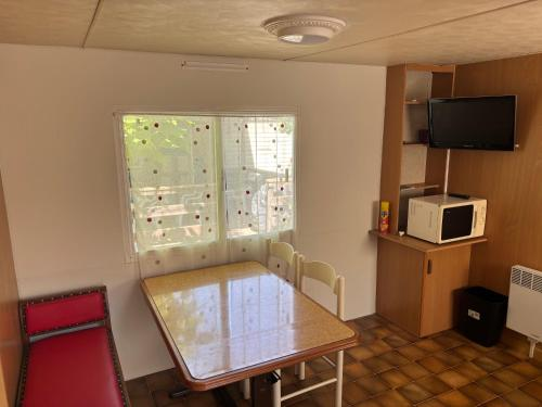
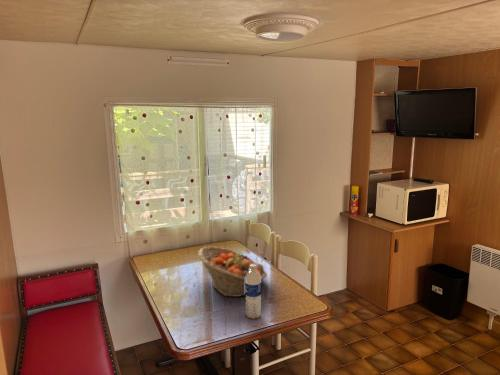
+ fruit basket [197,246,268,298]
+ water bottle [245,264,262,320]
